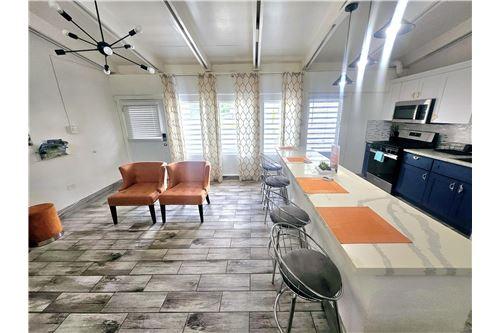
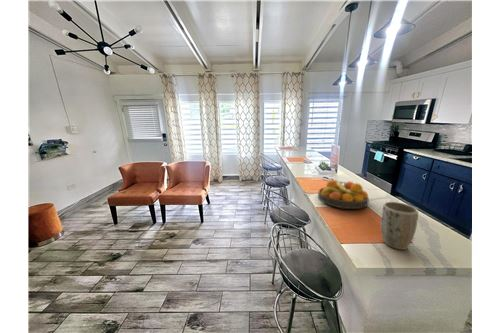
+ fruit bowl [317,179,370,210]
+ plant pot [380,201,419,251]
